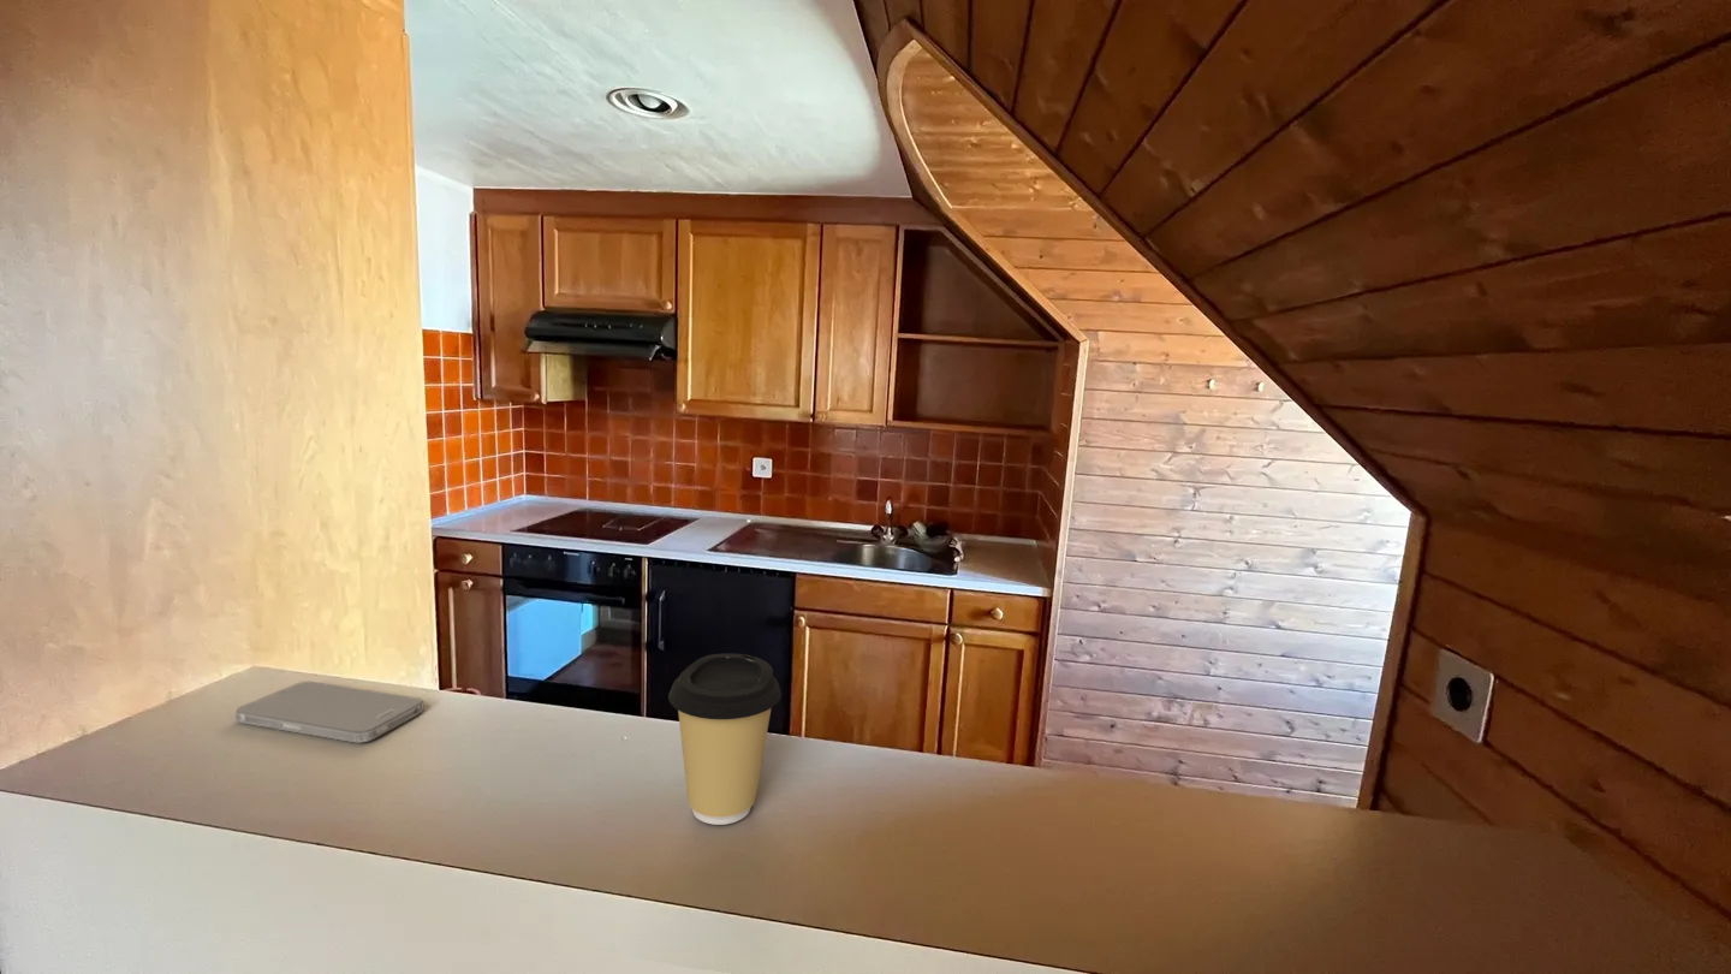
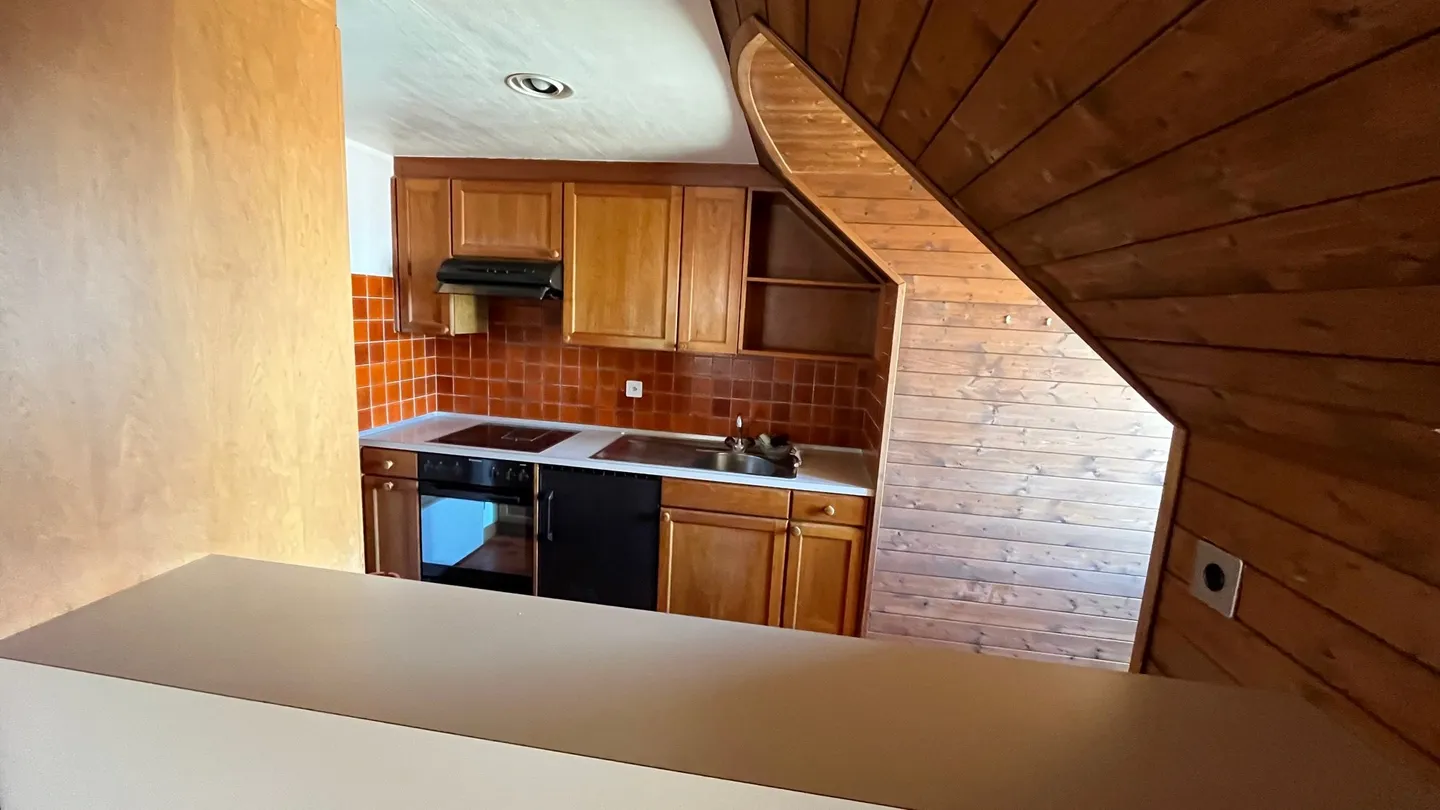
- smartphone [234,681,424,743]
- coffee cup [667,653,783,826]
